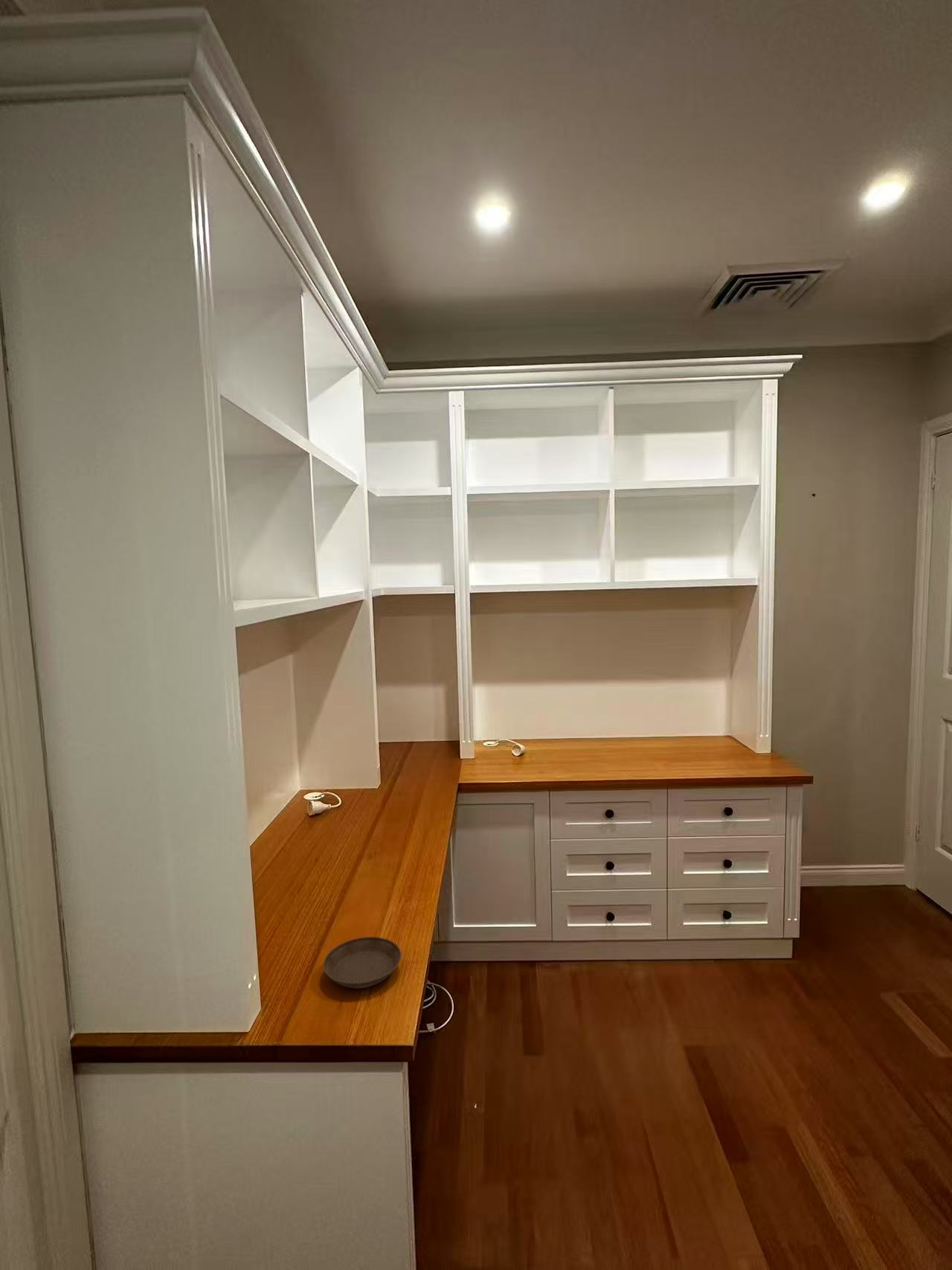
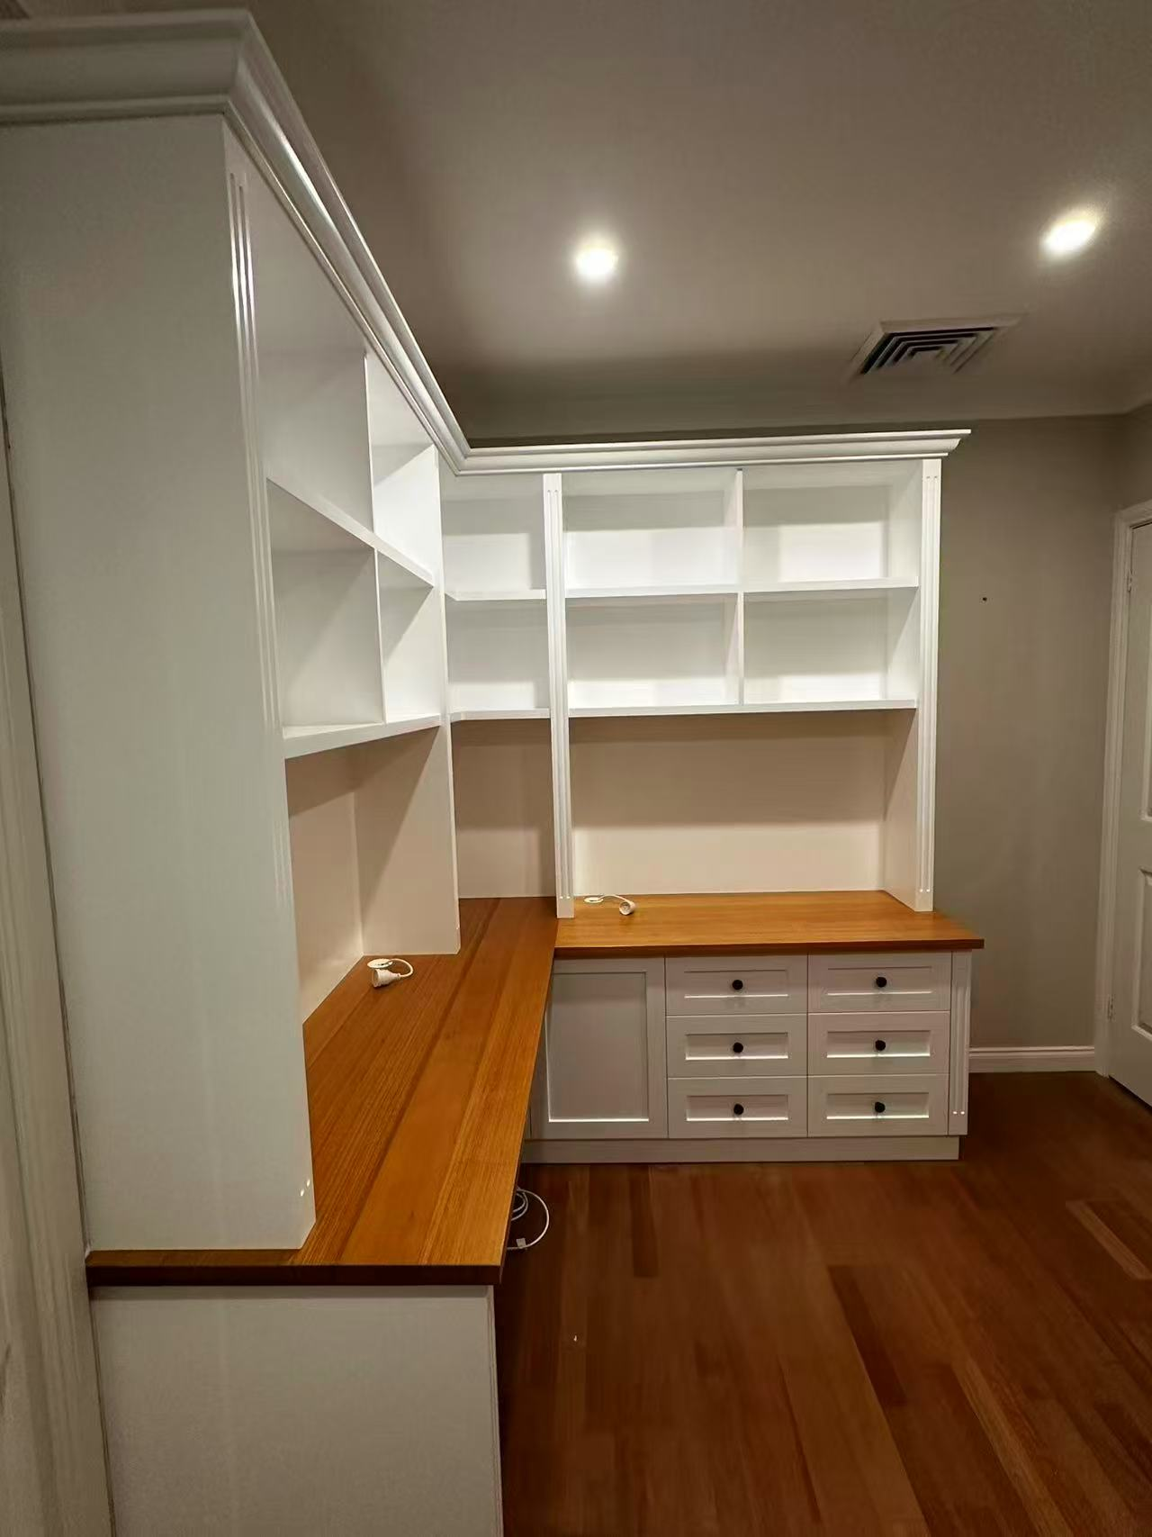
- saucer [323,936,402,990]
